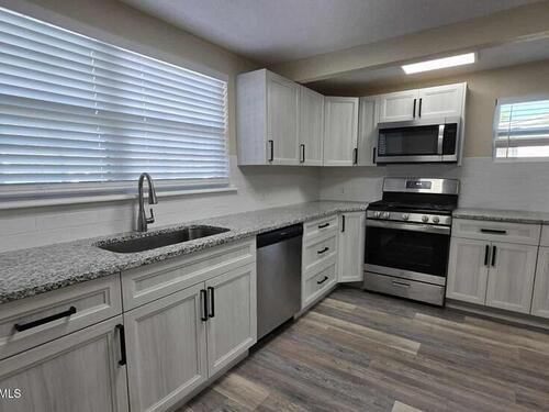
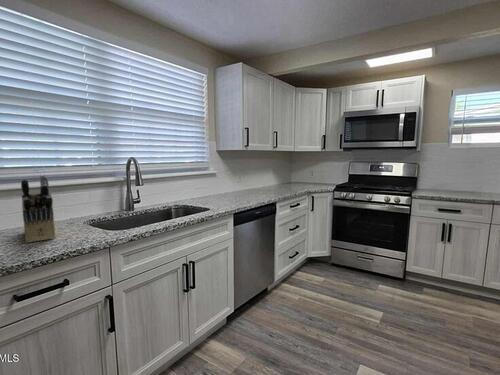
+ knife block [20,174,56,244]
